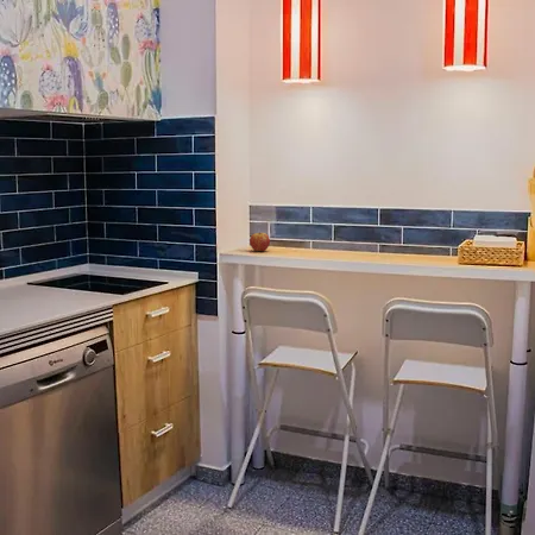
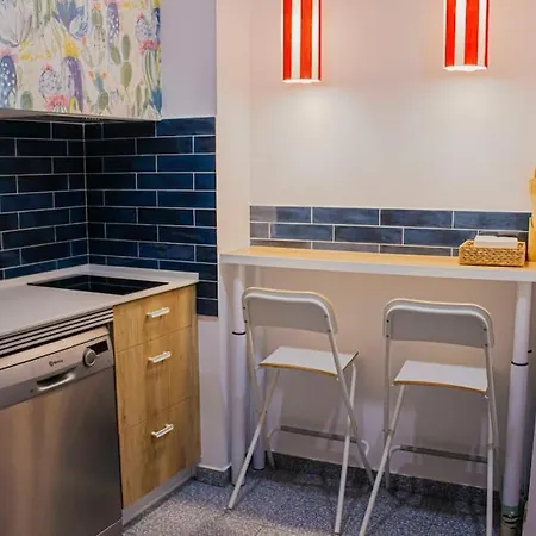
- fruit [248,231,271,252]
